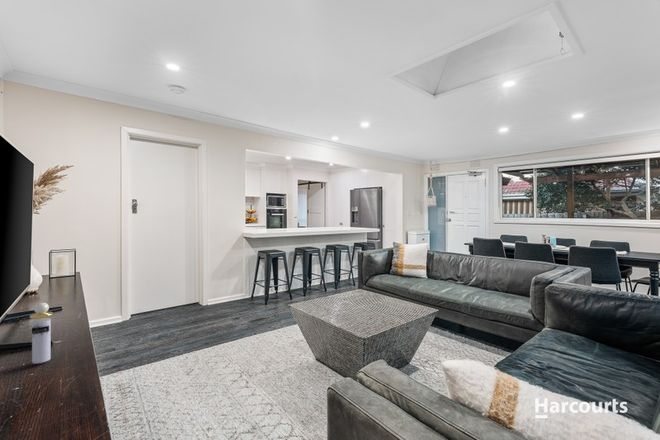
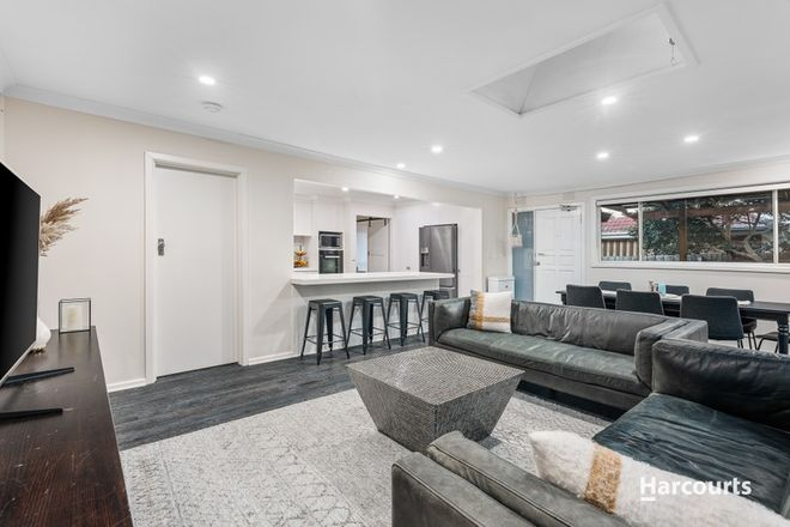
- perfume bottle [29,302,54,364]
